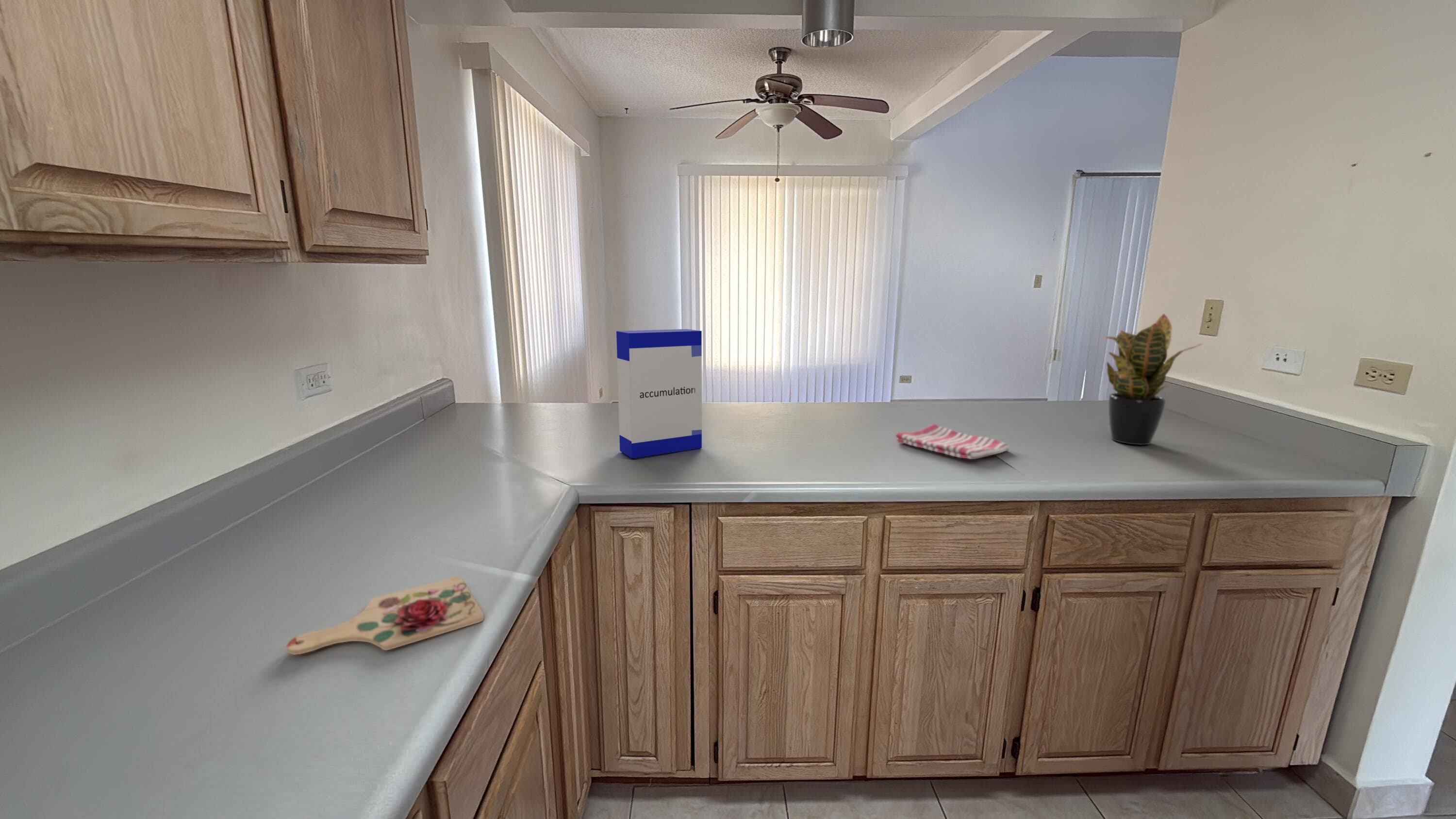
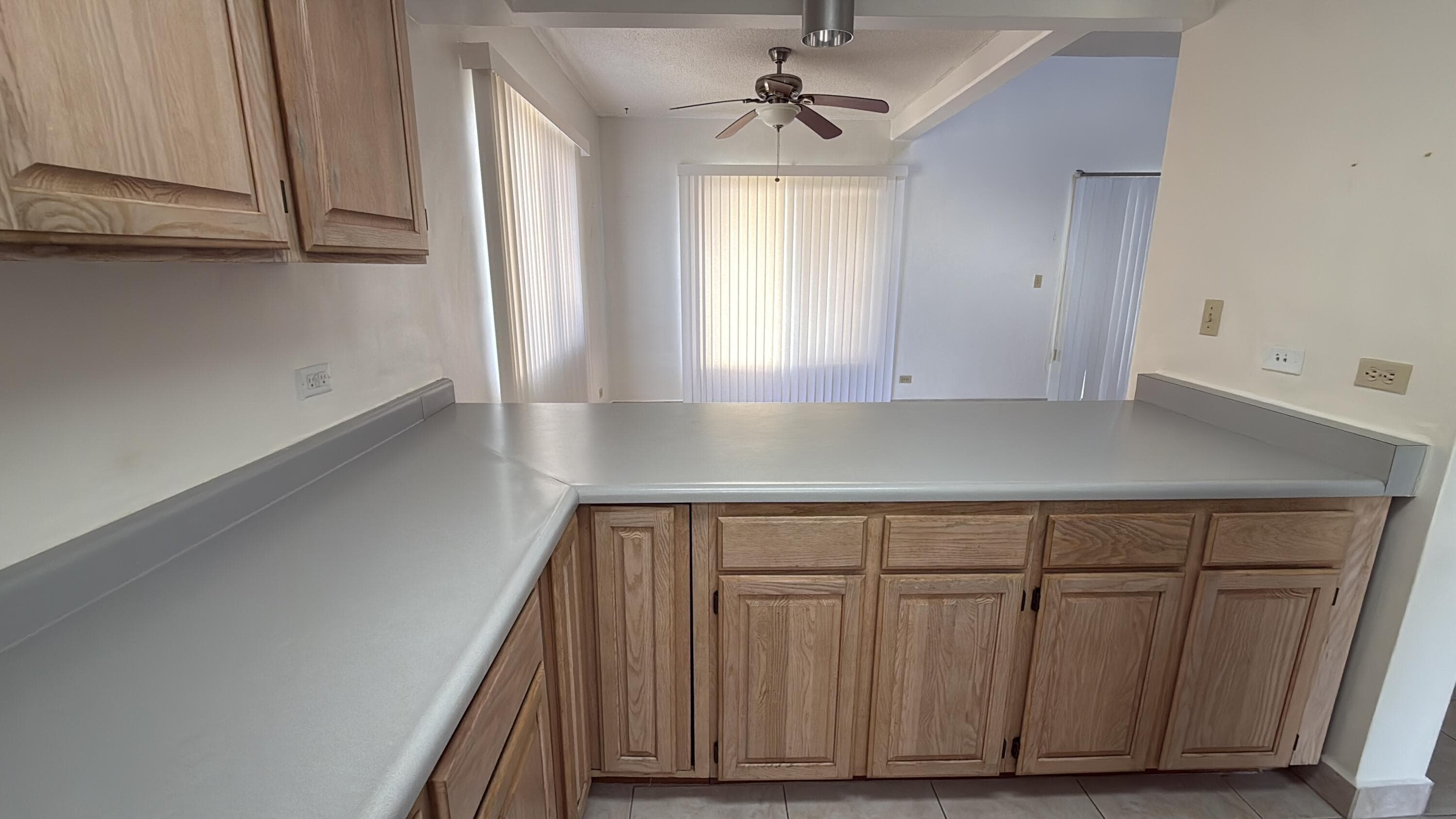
- cutting board [286,576,484,655]
- potted plant [1098,313,1204,446]
- dish towel [895,423,1010,460]
- cereal box [616,329,702,459]
